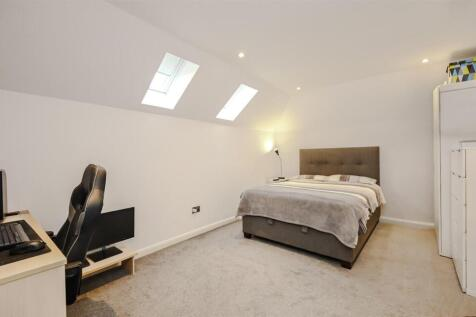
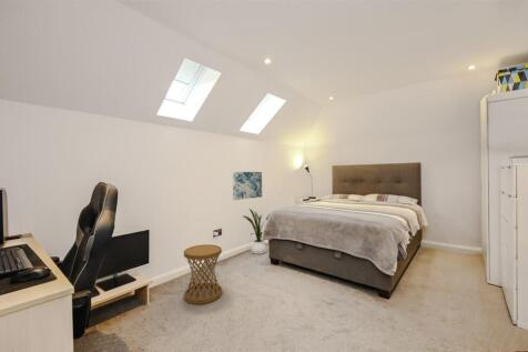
+ wall art [232,171,263,201]
+ house plant [242,208,268,255]
+ side table [183,243,223,305]
